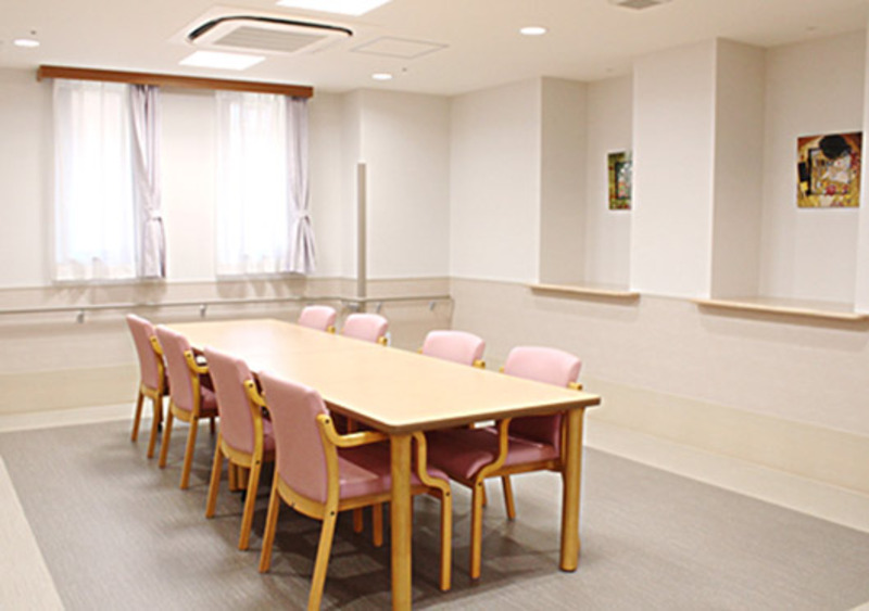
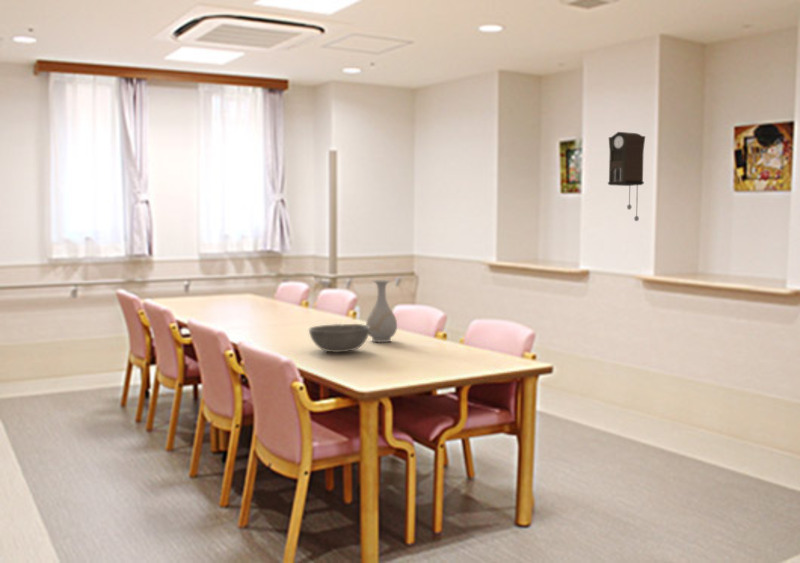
+ vase [365,279,398,343]
+ bowl [308,323,370,353]
+ pendulum clock [607,131,646,222]
